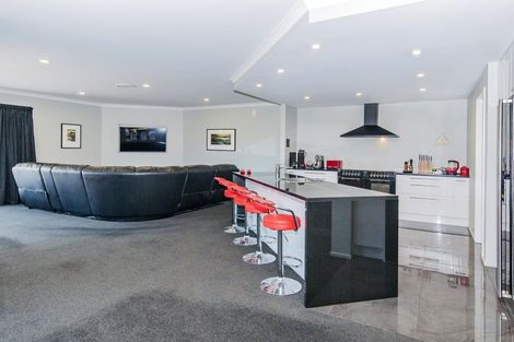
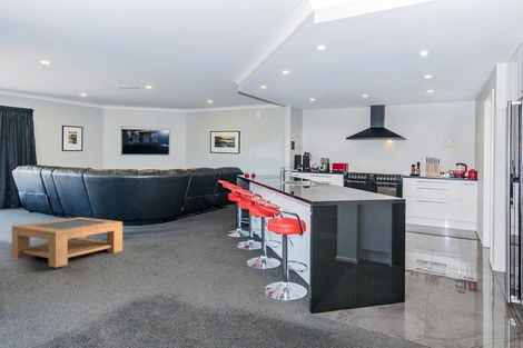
+ coffee table [11,216,124,268]
